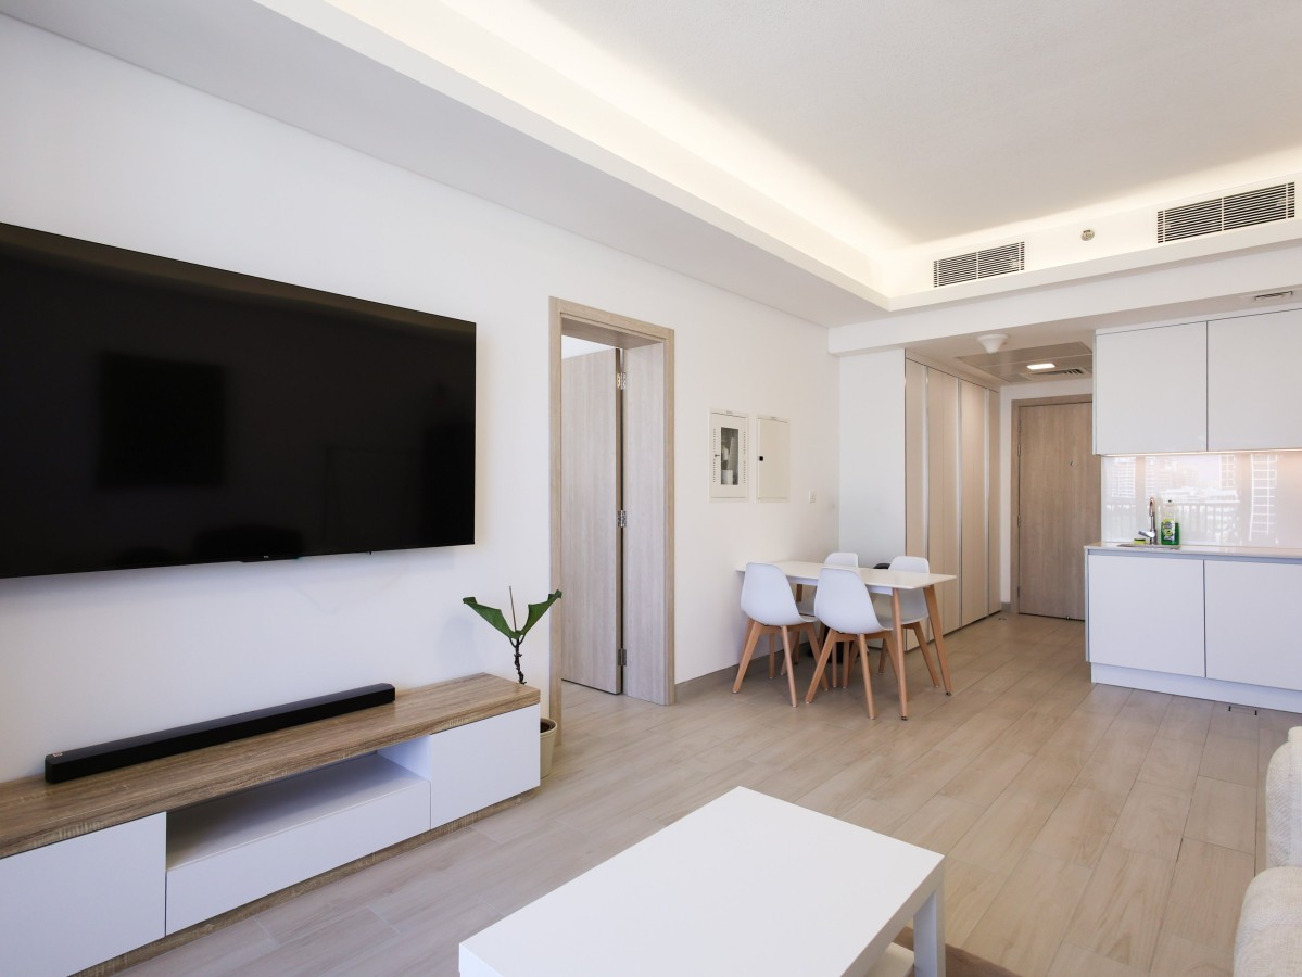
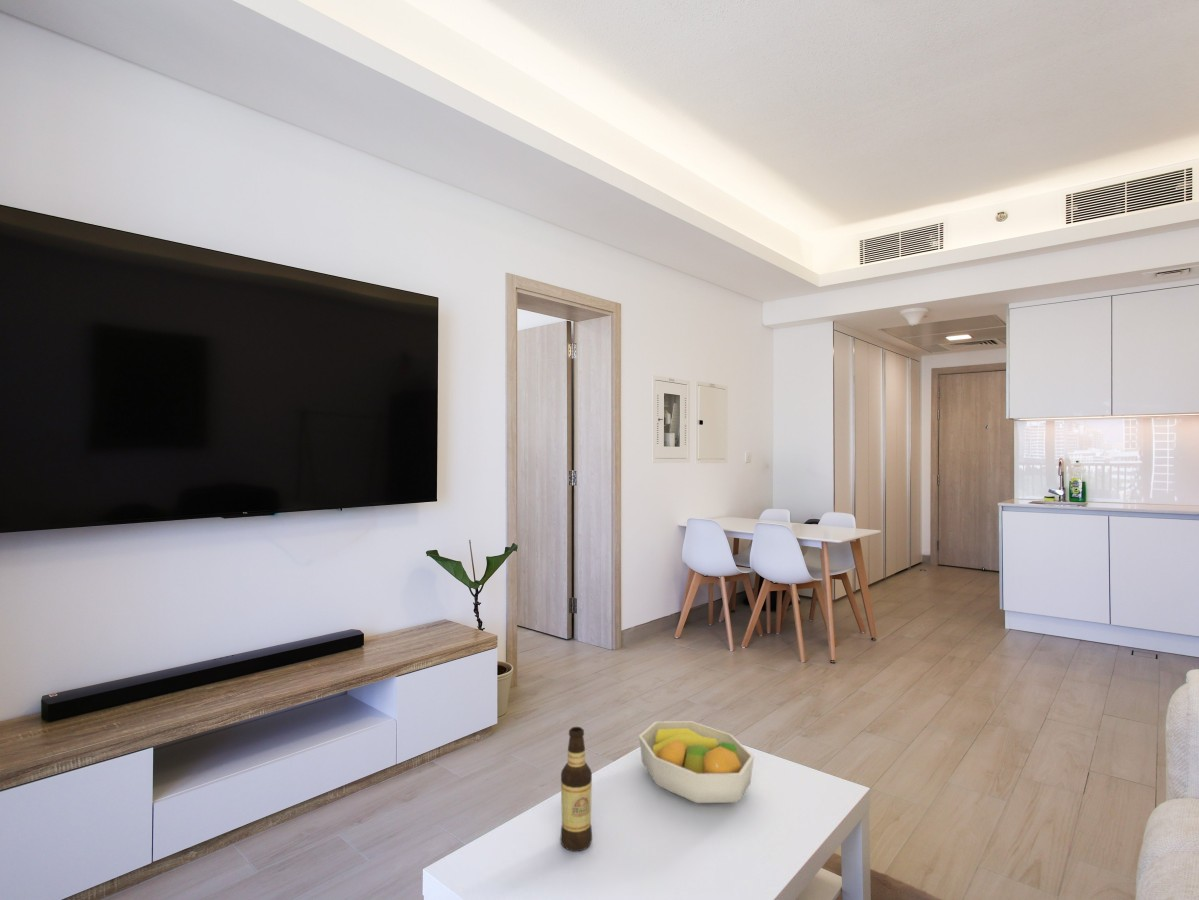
+ fruit bowl [638,720,755,804]
+ bottle [559,726,593,852]
